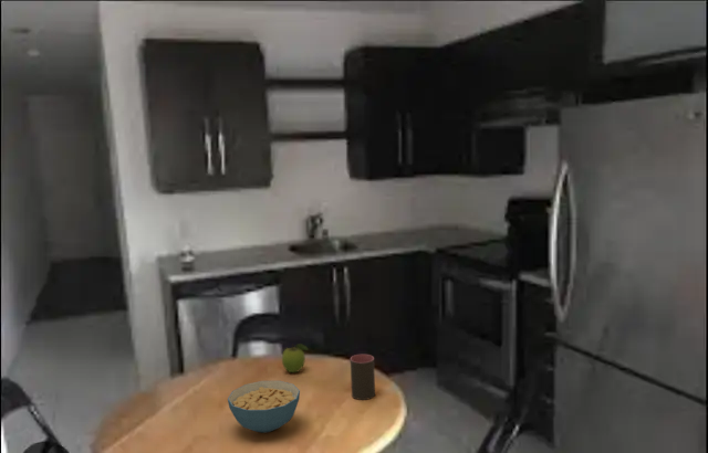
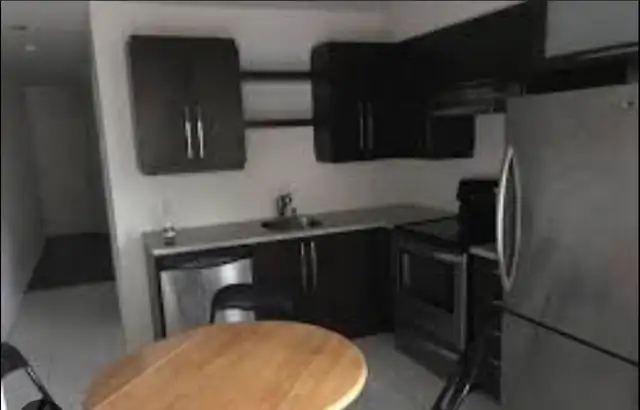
- cereal bowl [227,380,301,433]
- cup [350,354,376,401]
- fruit [281,343,309,373]
